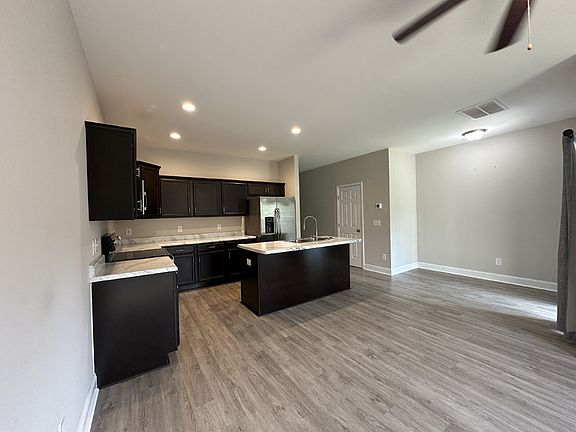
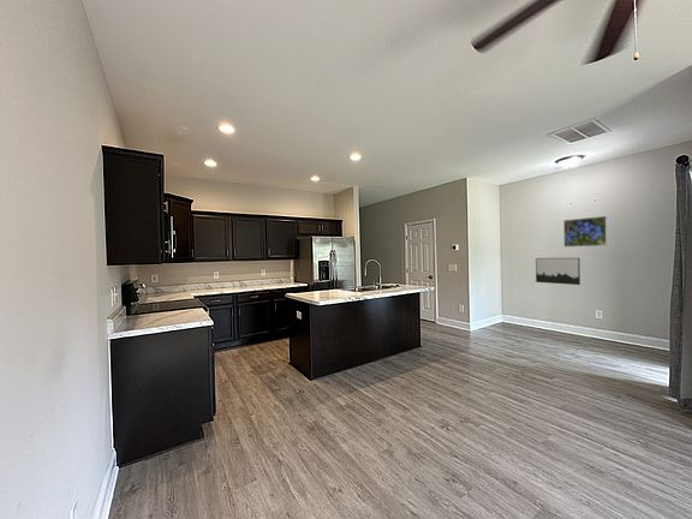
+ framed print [562,215,608,247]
+ wall art [535,257,581,286]
